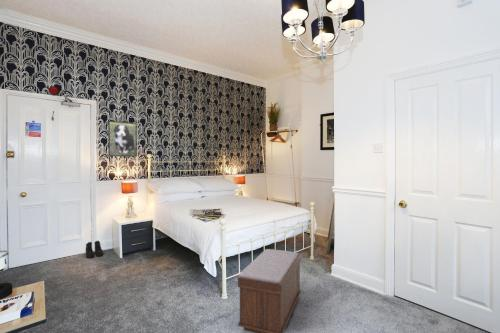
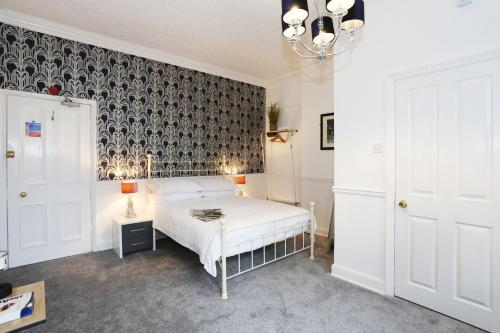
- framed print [107,120,138,158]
- bench [237,248,302,333]
- boots [85,240,104,259]
